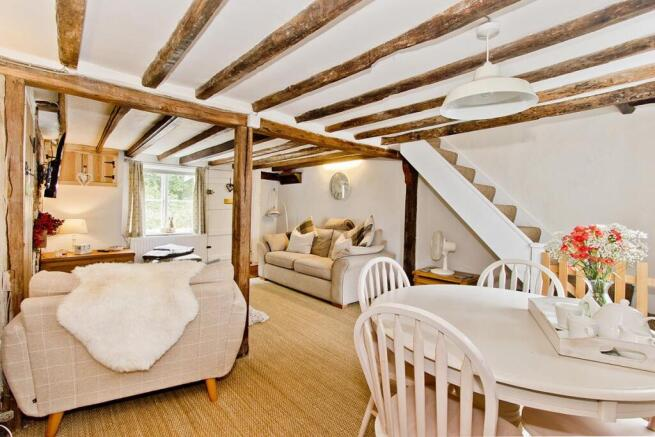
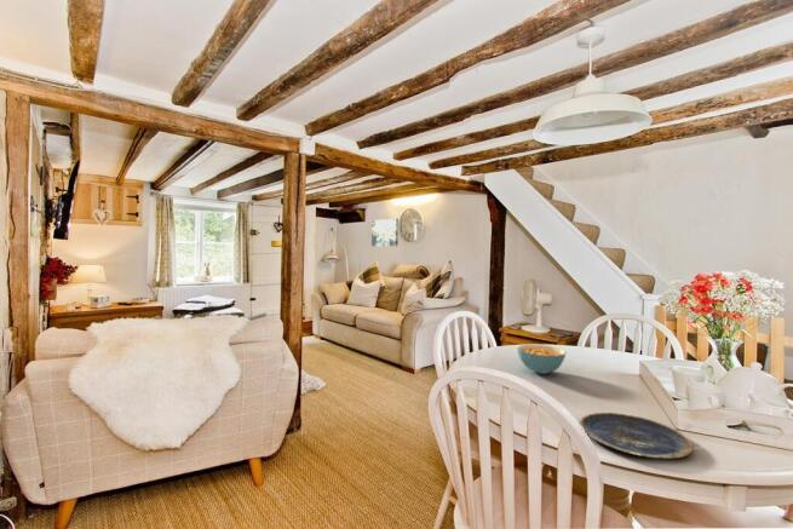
+ cereal bowl [516,344,567,375]
+ wall art [370,218,400,247]
+ plate [579,412,694,460]
